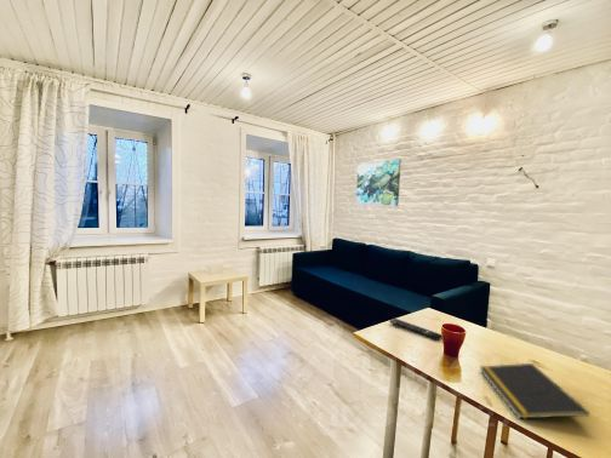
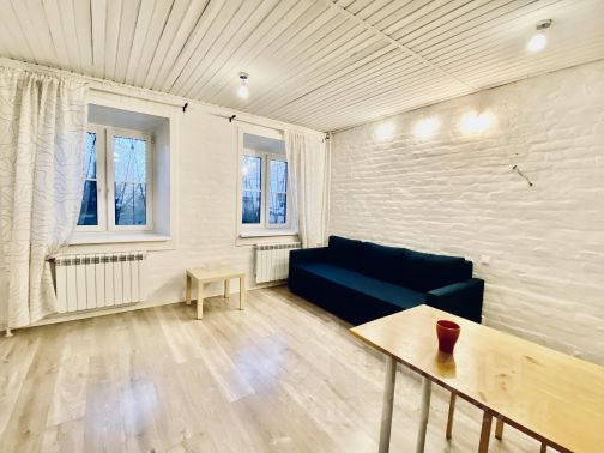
- notepad [479,362,590,419]
- remote control [388,317,444,342]
- wall art [355,158,402,208]
